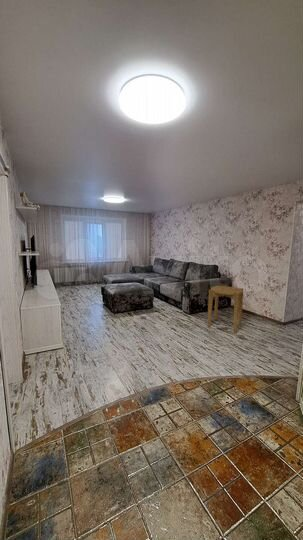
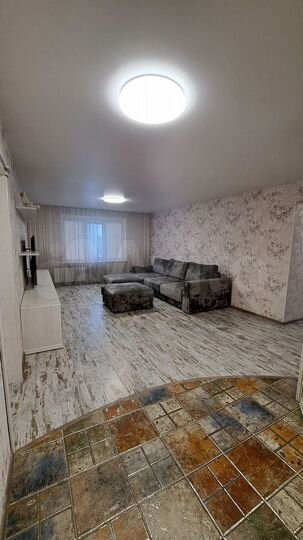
- side table [206,285,244,334]
